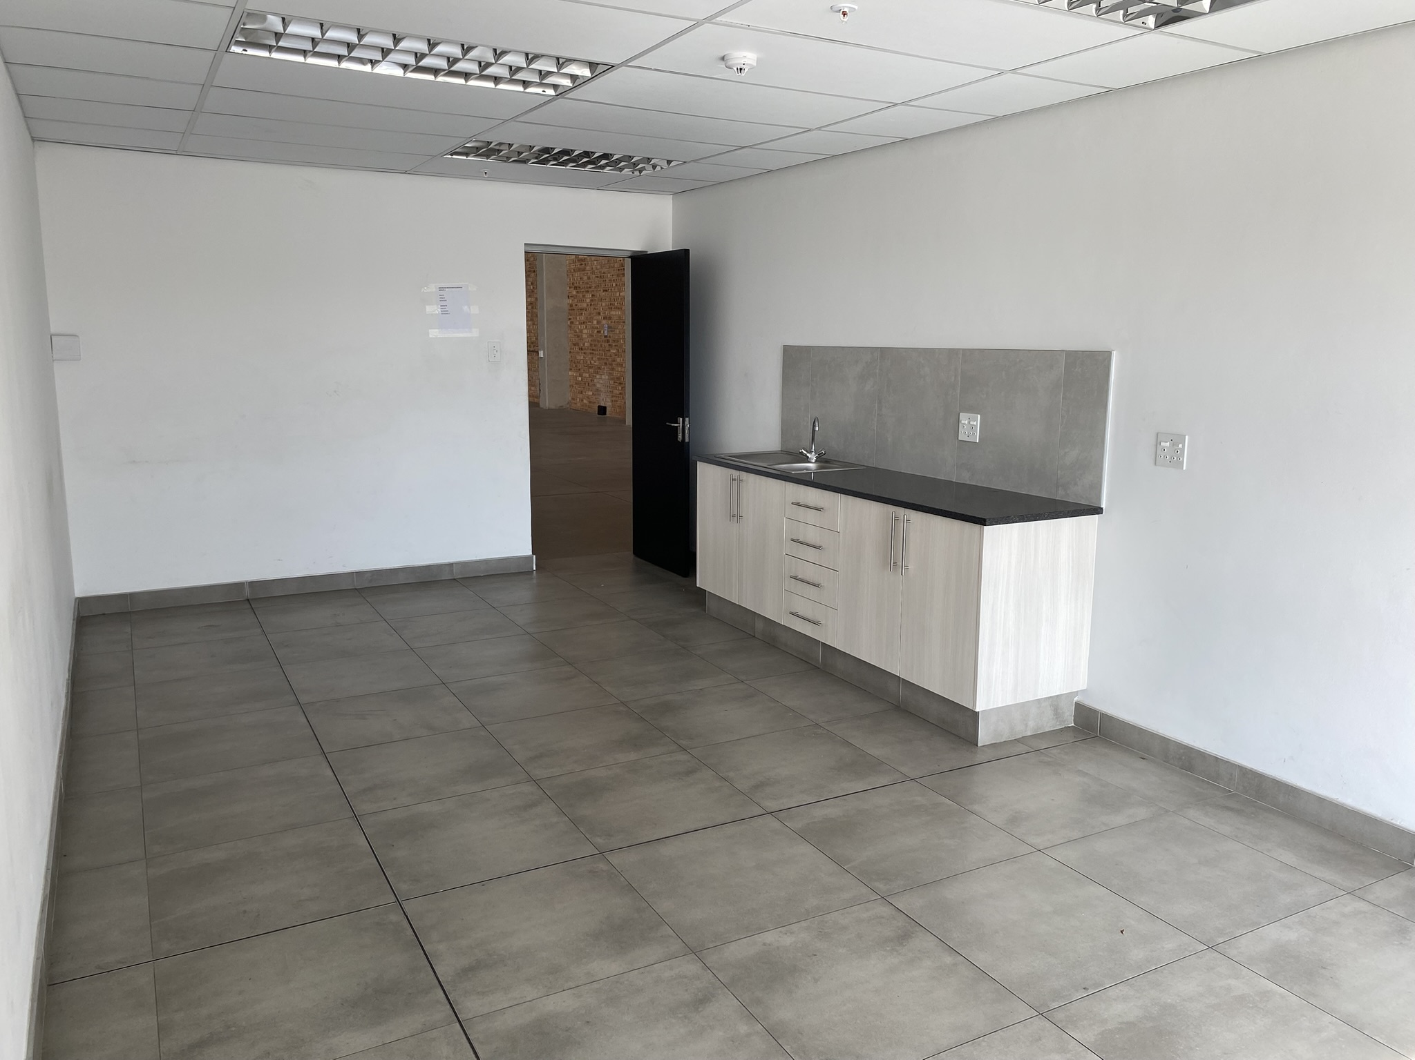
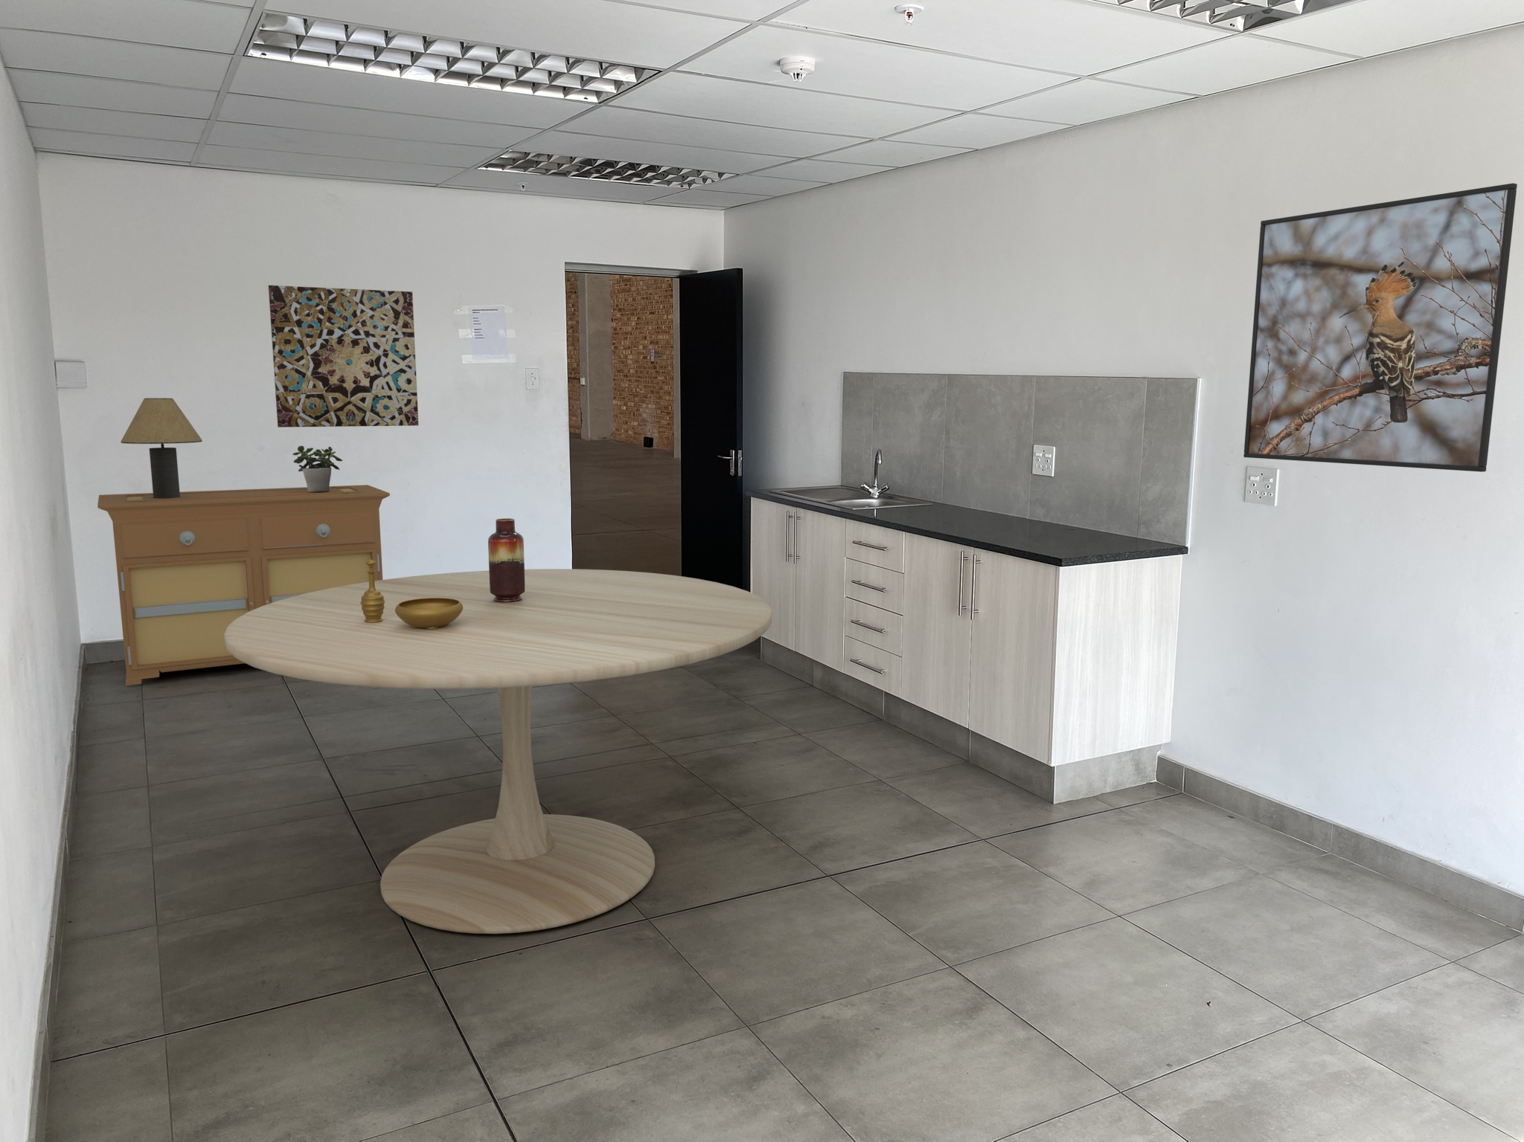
+ potted plant [292,445,343,492]
+ table lamp [120,398,203,499]
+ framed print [1243,182,1518,473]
+ sideboard [97,483,391,686]
+ wall art [268,284,419,428]
+ dining table [224,569,773,934]
+ vase [487,517,526,602]
+ decorative bowl [360,559,463,630]
